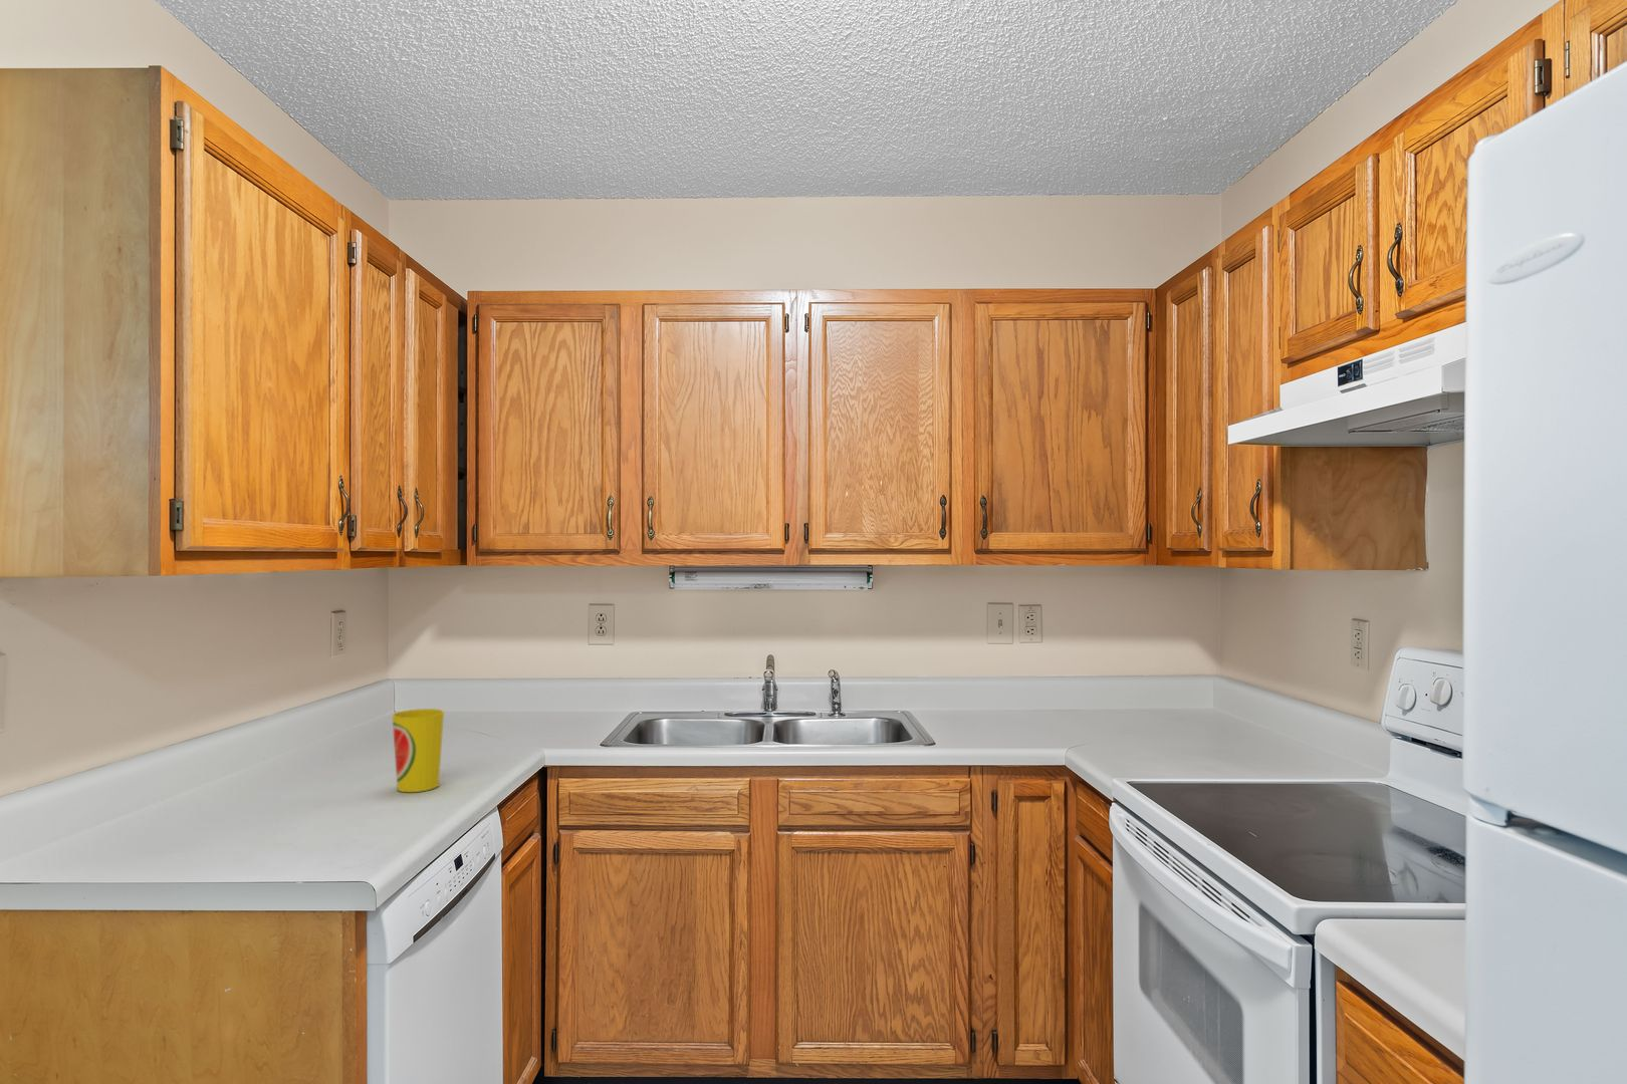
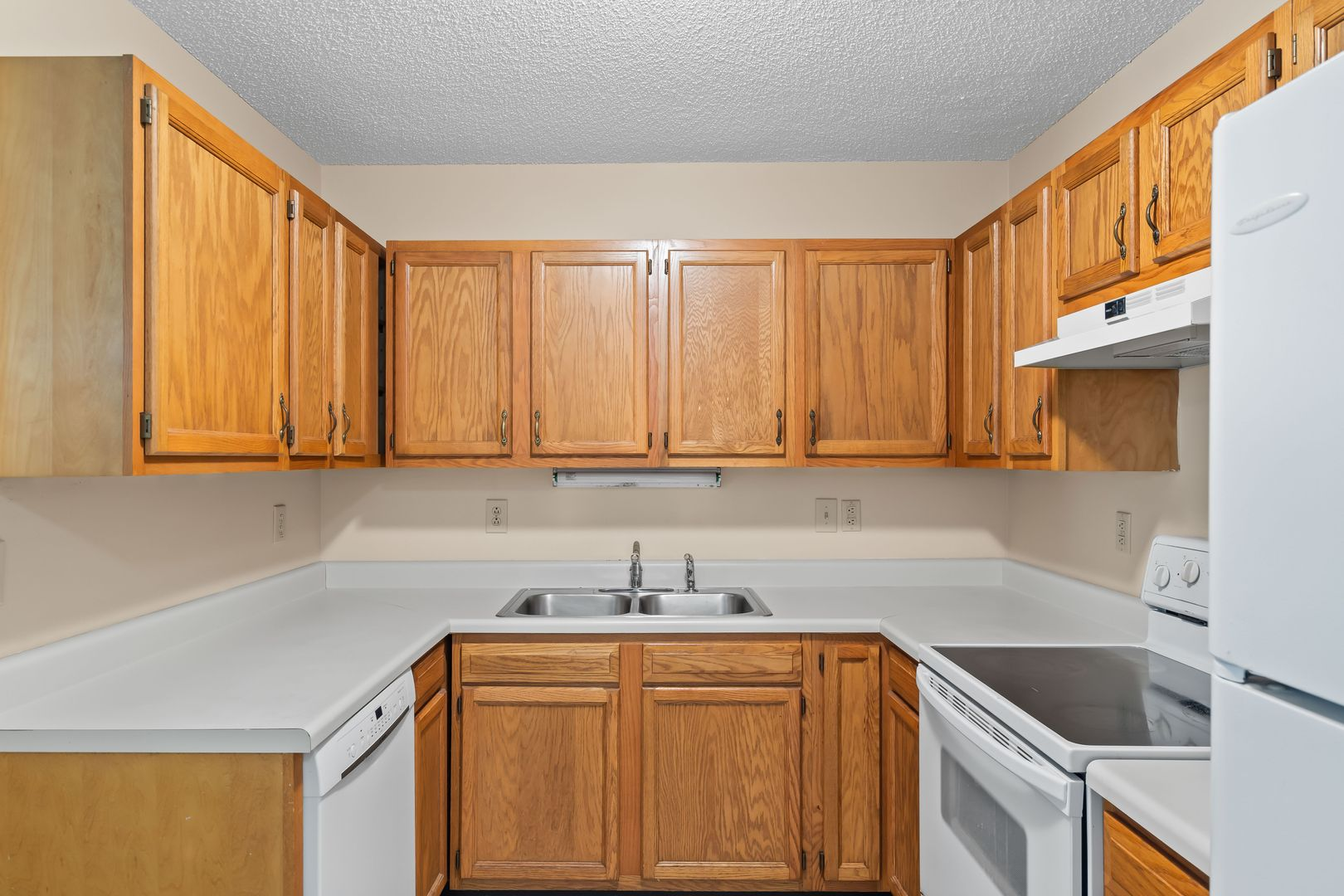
- cup [391,708,445,792]
